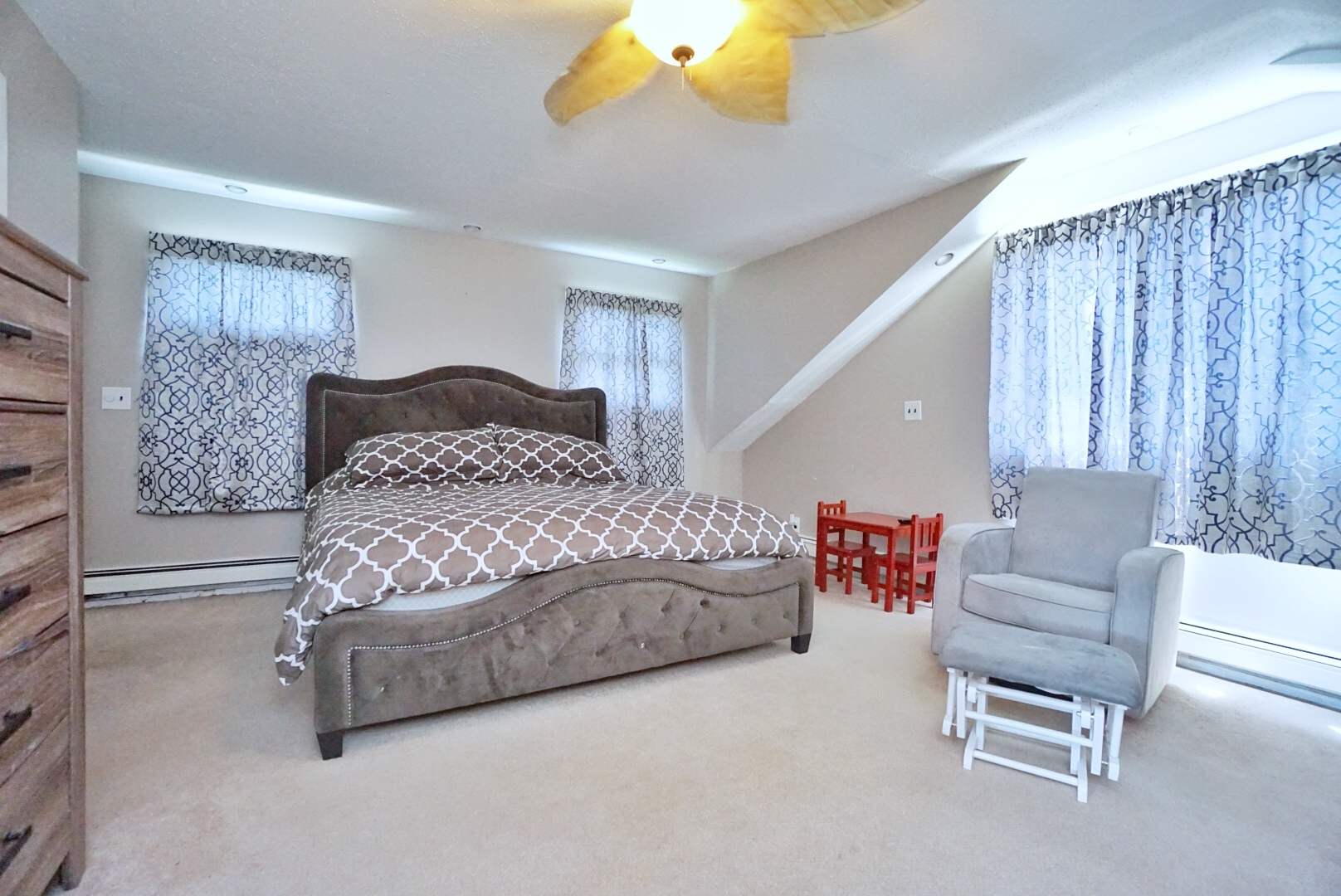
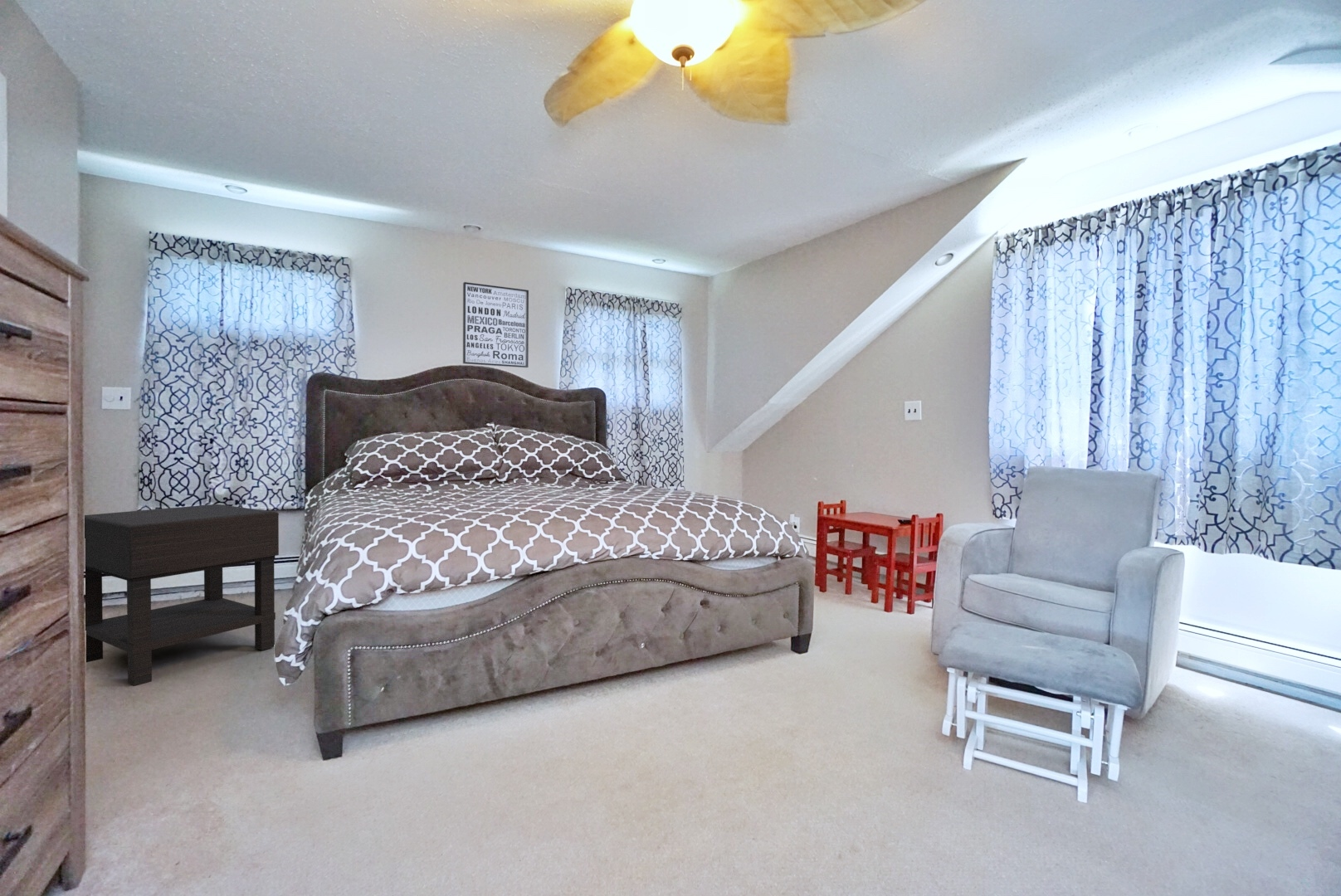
+ wall art [462,281,529,368]
+ nightstand [84,504,280,687]
